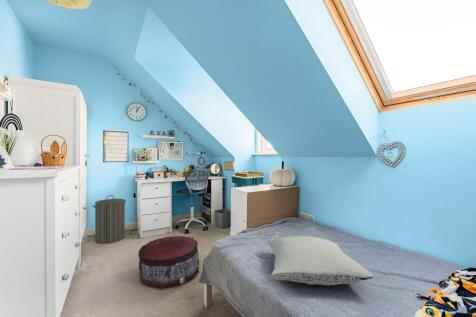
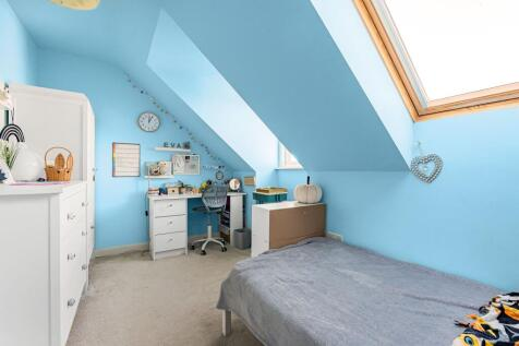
- laundry hamper [92,194,127,244]
- pillow [266,234,375,286]
- pouf [137,234,201,289]
